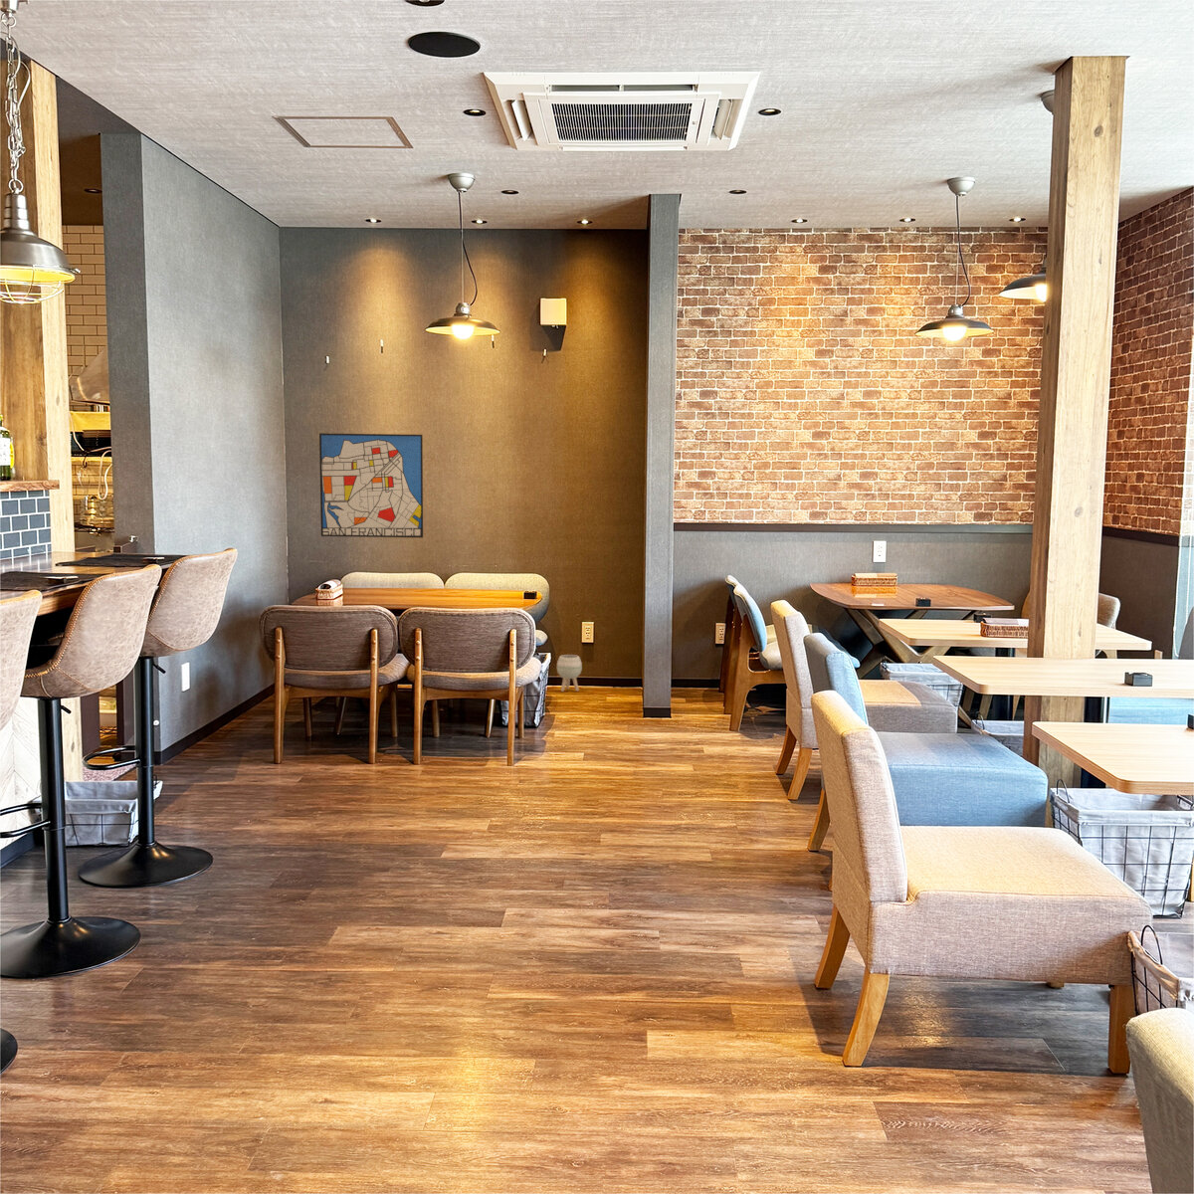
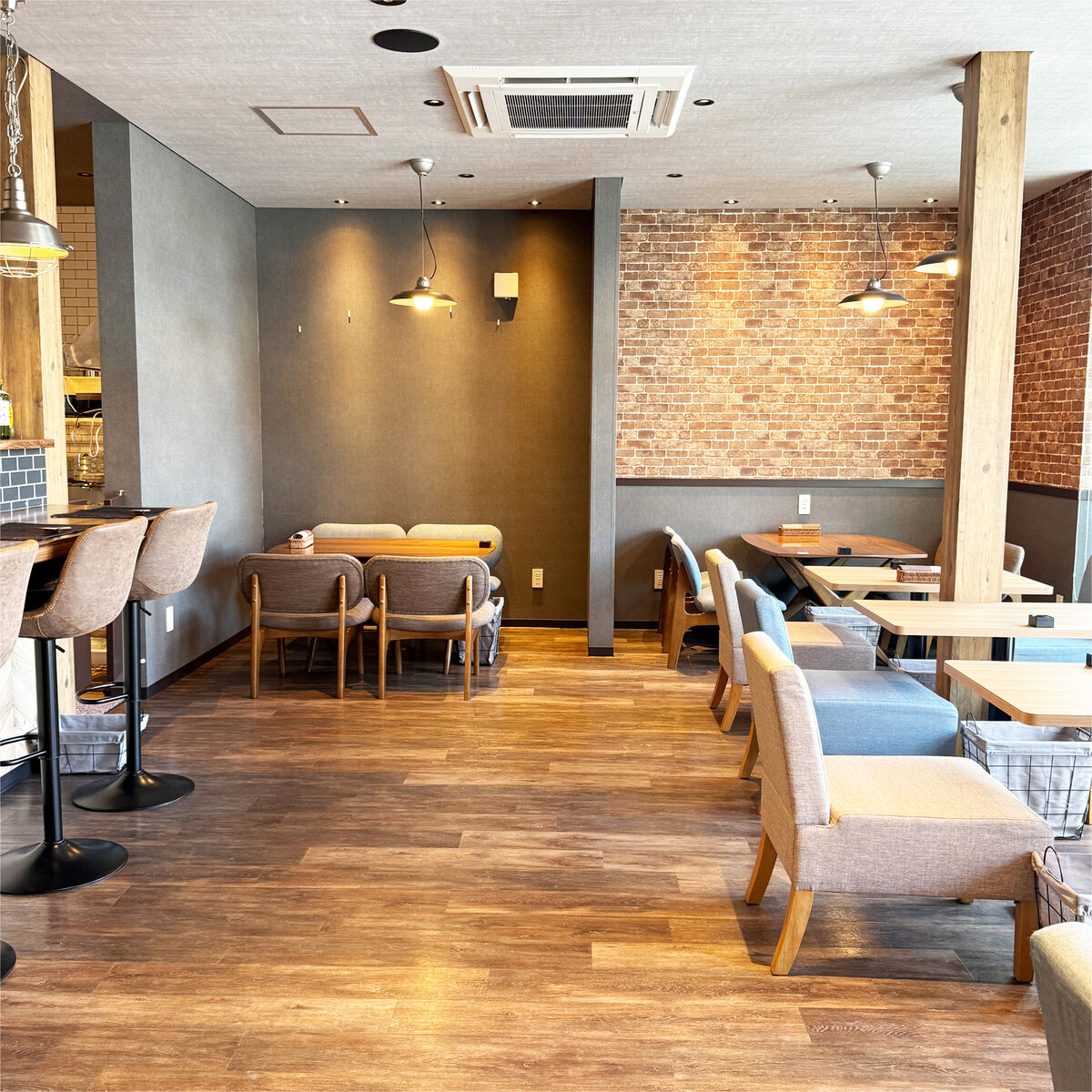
- planter [557,654,583,692]
- wall art [318,433,424,538]
